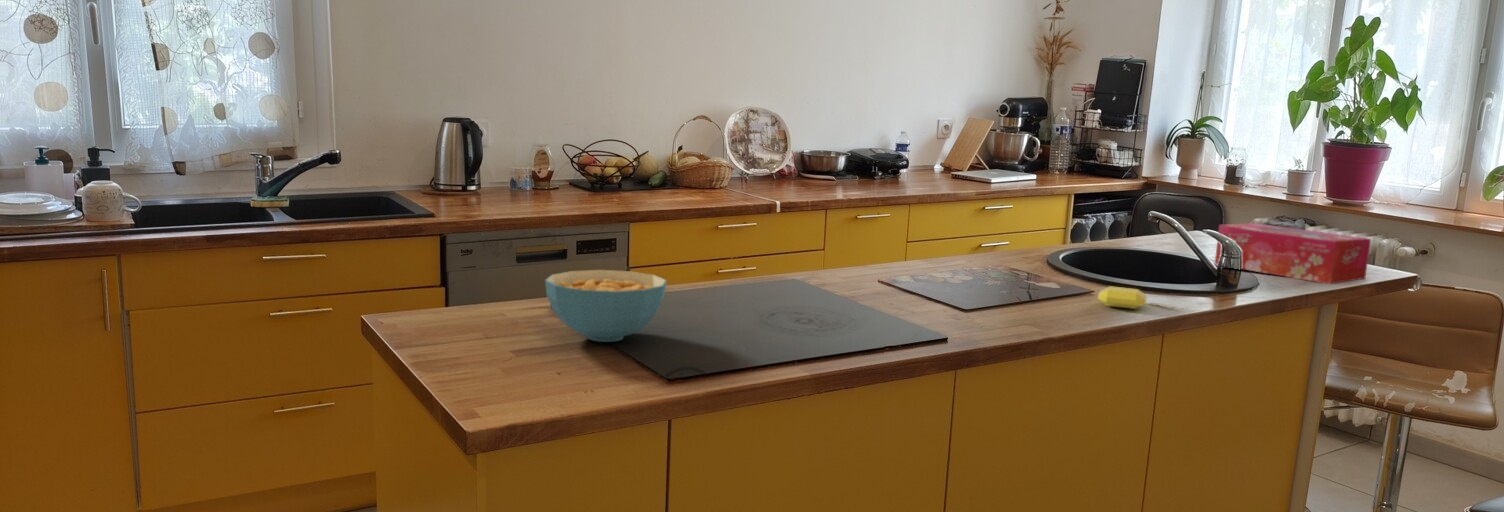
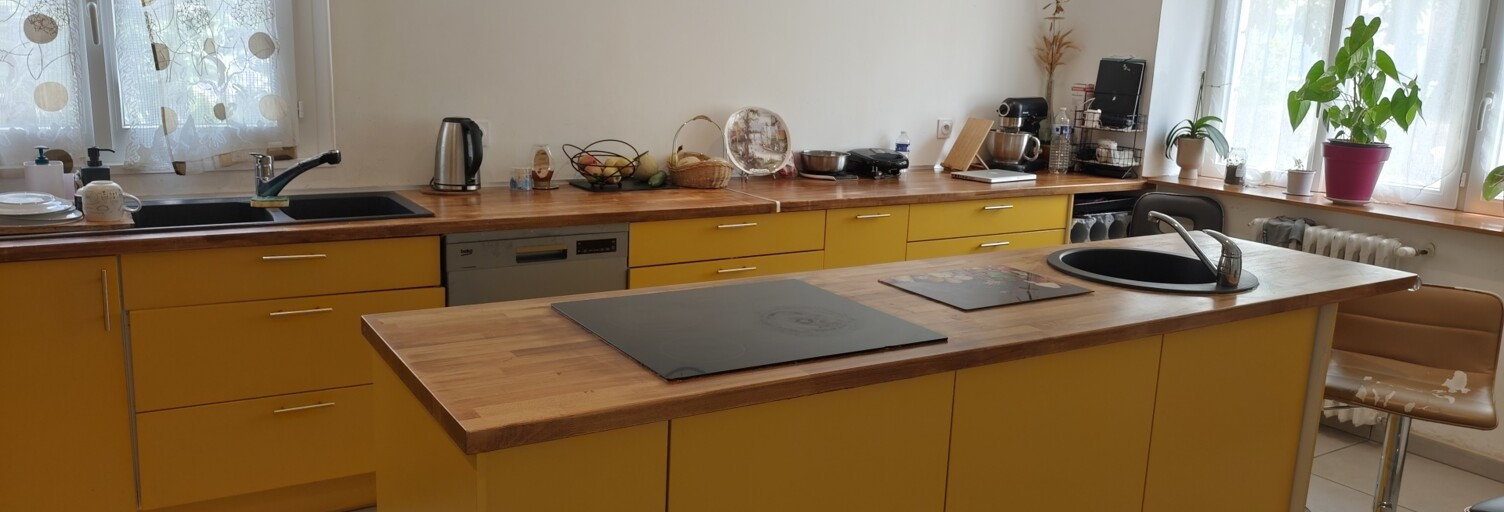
- tissue box [1214,222,1372,285]
- cereal bowl [544,269,668,343]
- soap bar [1097,285,1148,310]
